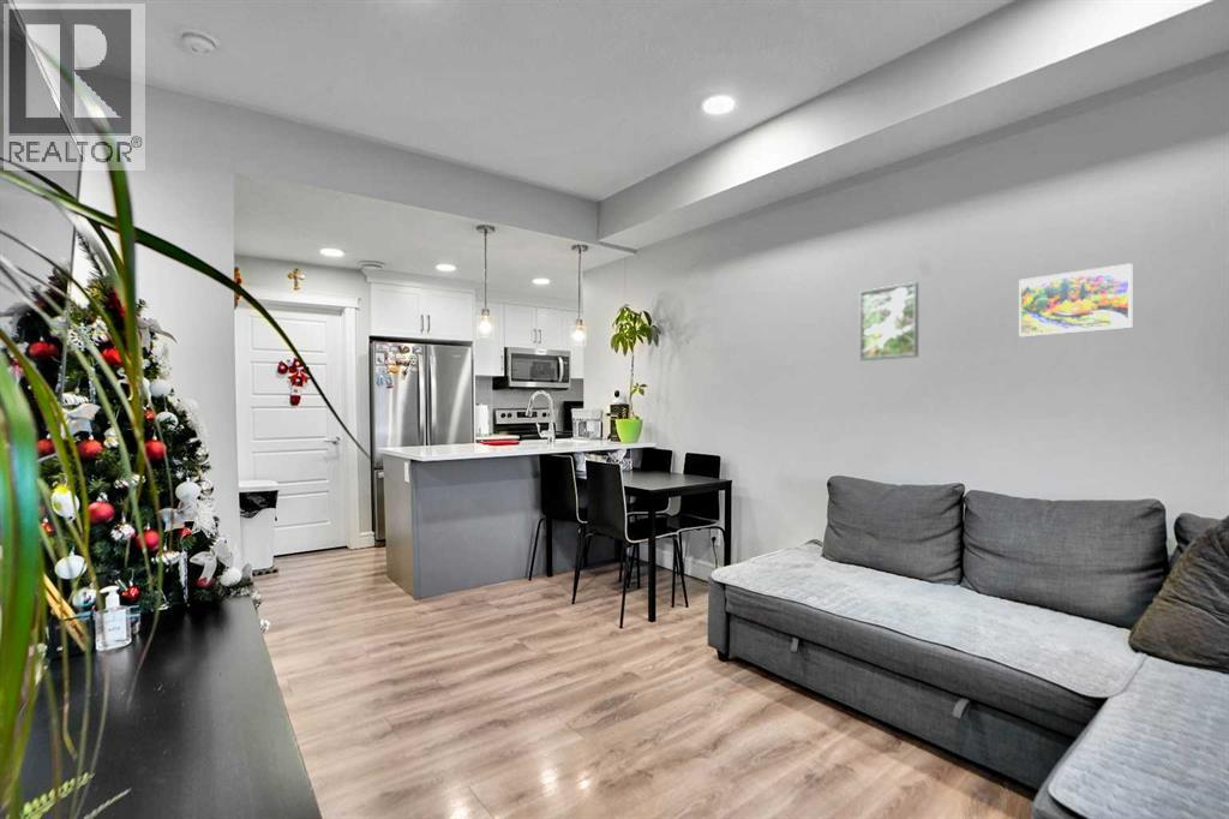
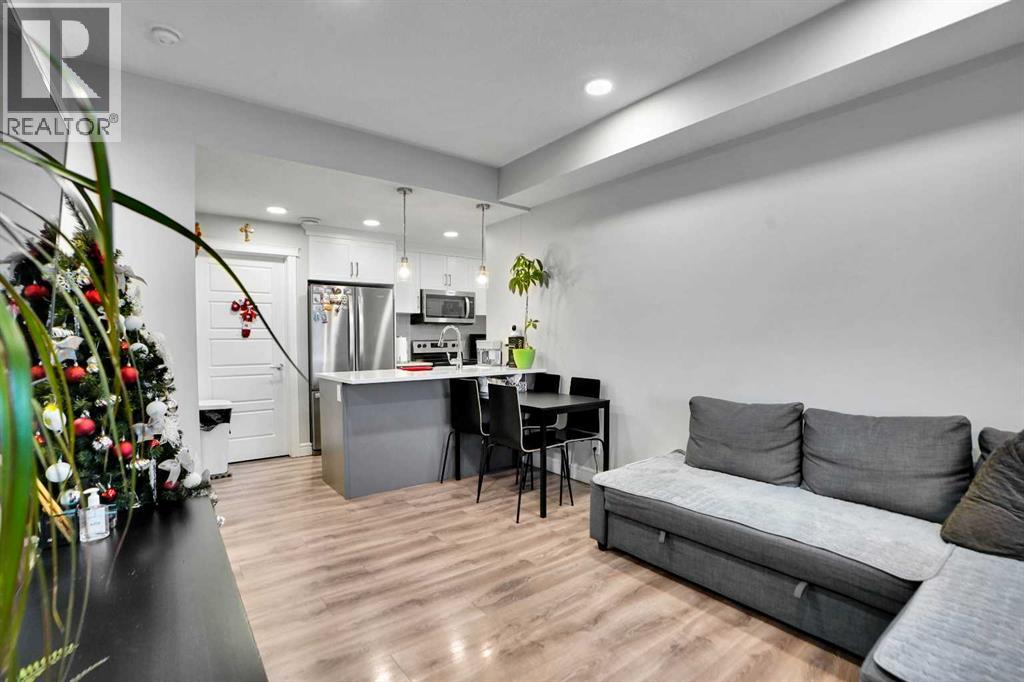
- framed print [1018,262,1133,337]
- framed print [858,281,919,361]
